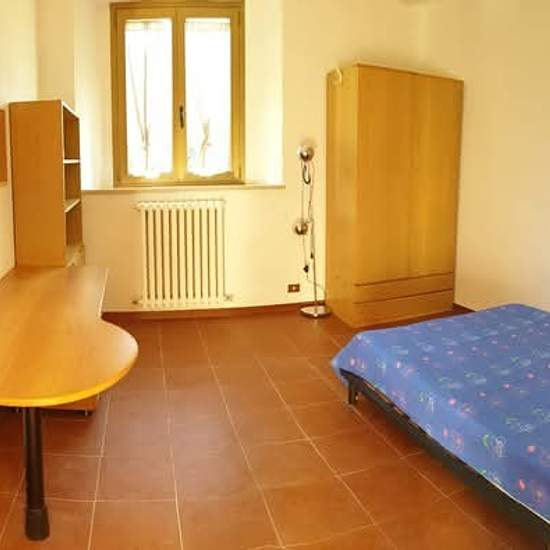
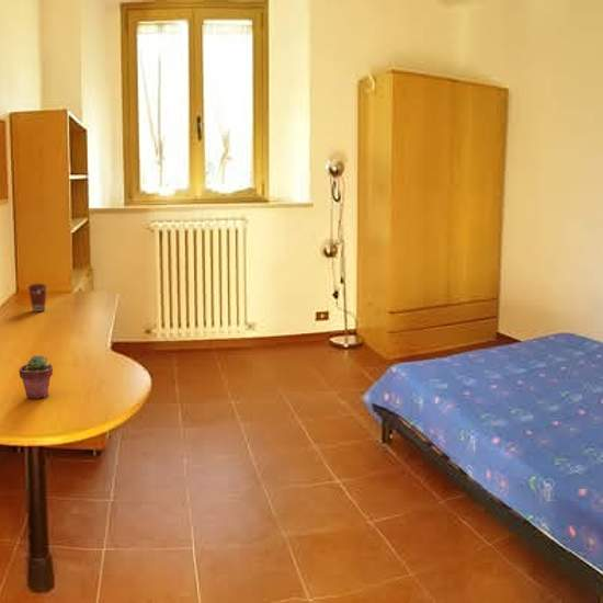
+ potted succulent [19,354,54,400]
+ coffee cup [26,283,48,312]
